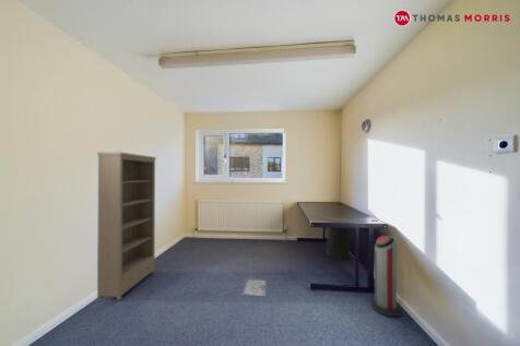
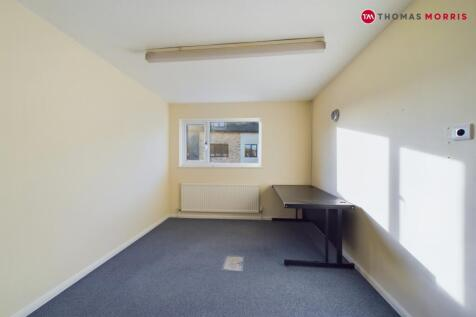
- trash can [324,227,352,261]
- bookshelf [96,151,157,301]
- air purifier [369,235,402,318]
